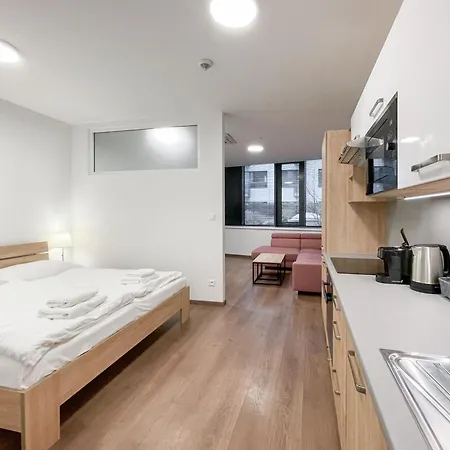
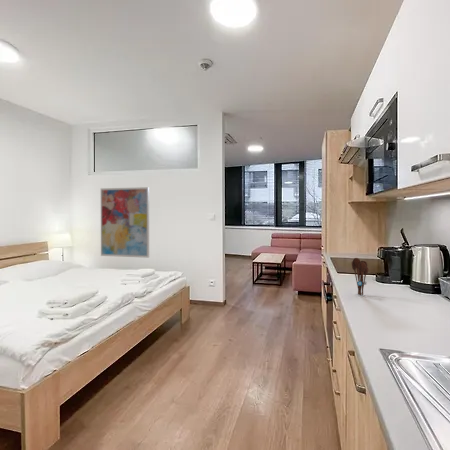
+ wall art [100,186,150,259]
+ utensil holder [350,257,369,296]
